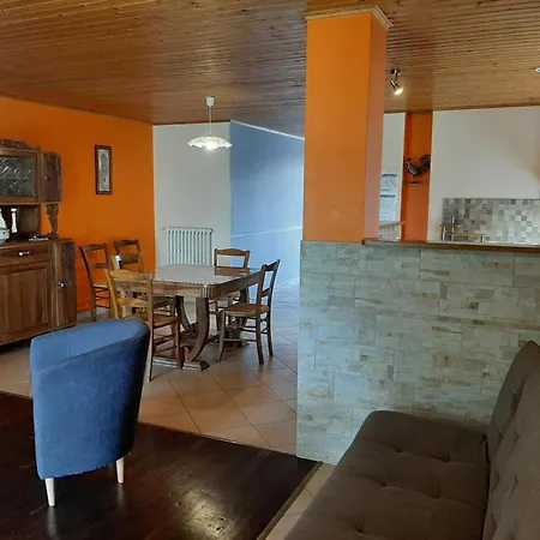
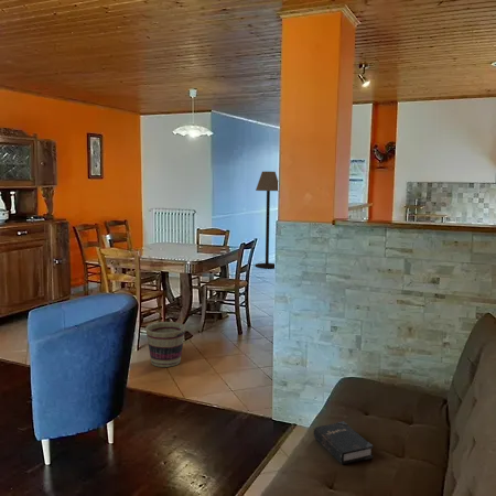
+ floor lamp [254,171,279,269]
+ hardback book [313,420,375,465]
+ basket [144,321,186,368]
